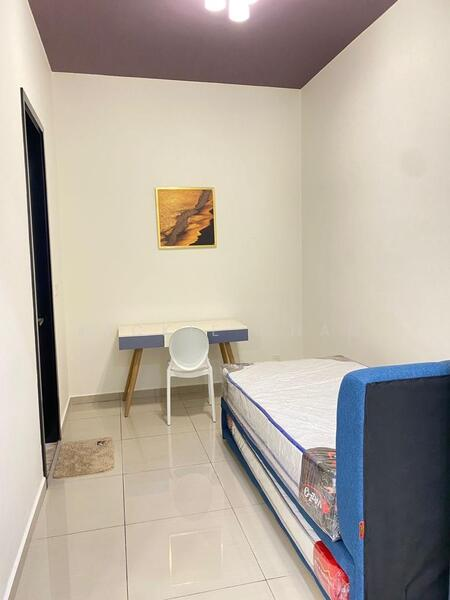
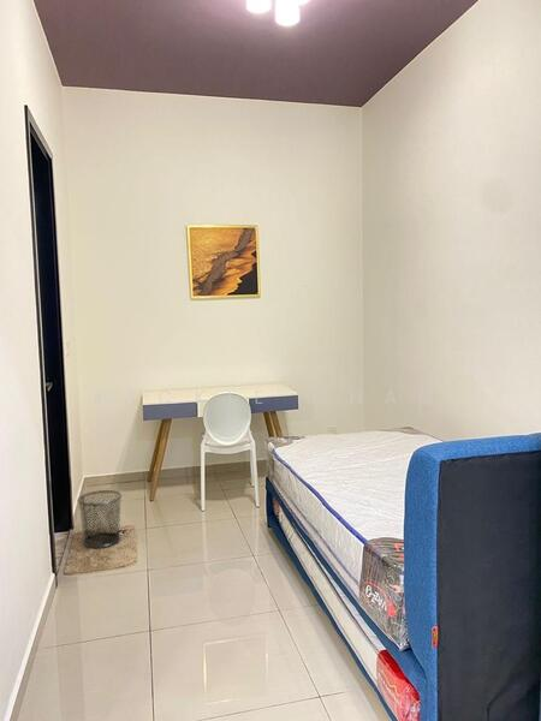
+ waste bin [76,489,123,549]
